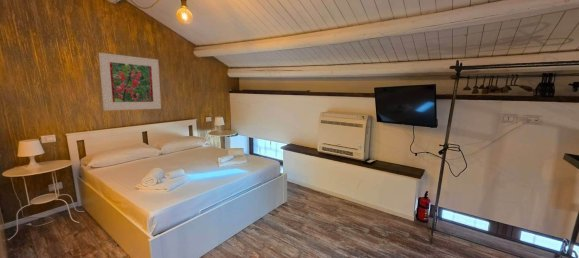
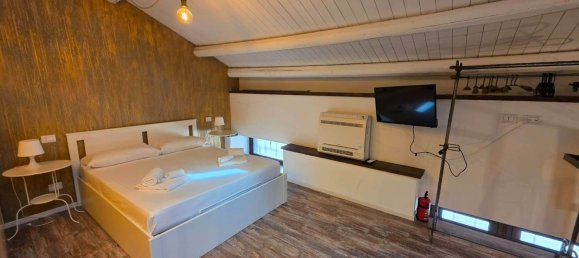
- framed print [98,52,162,111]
